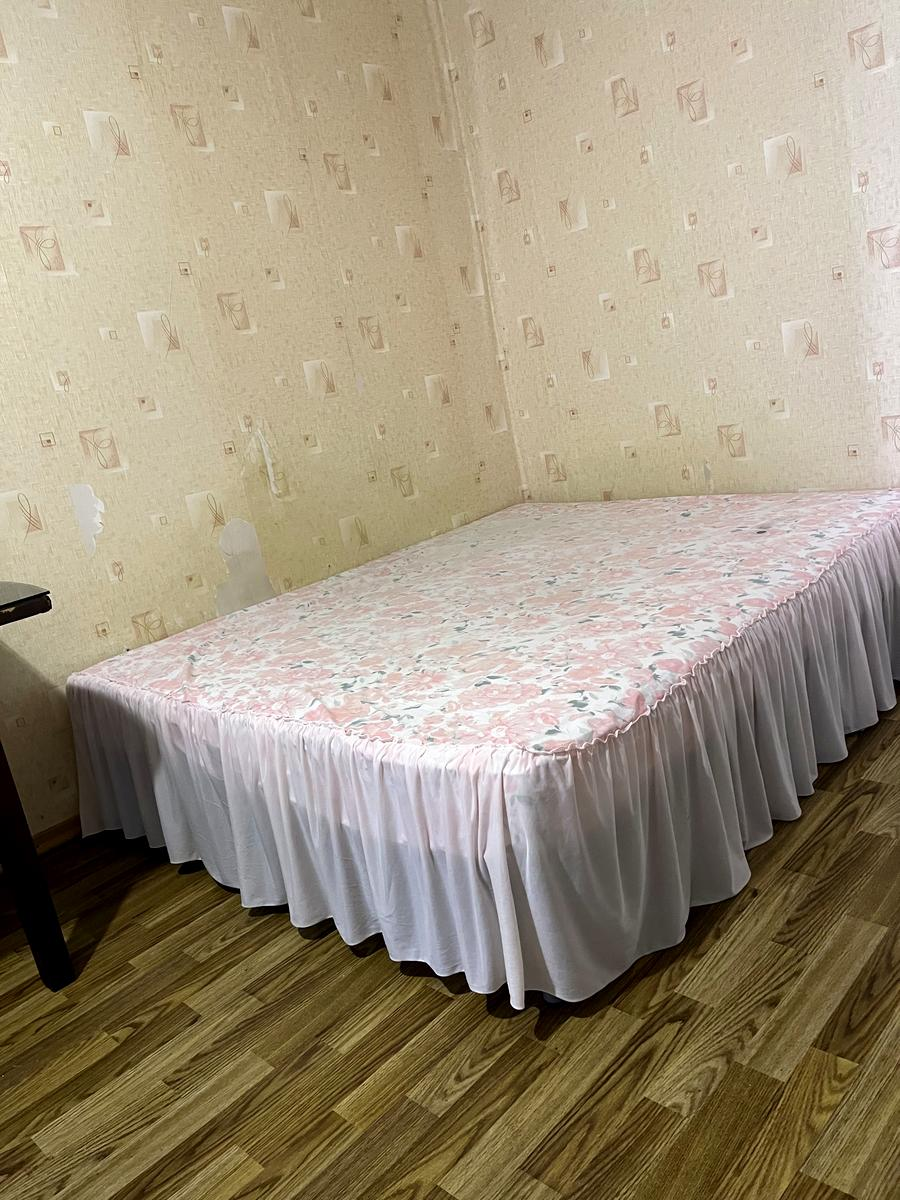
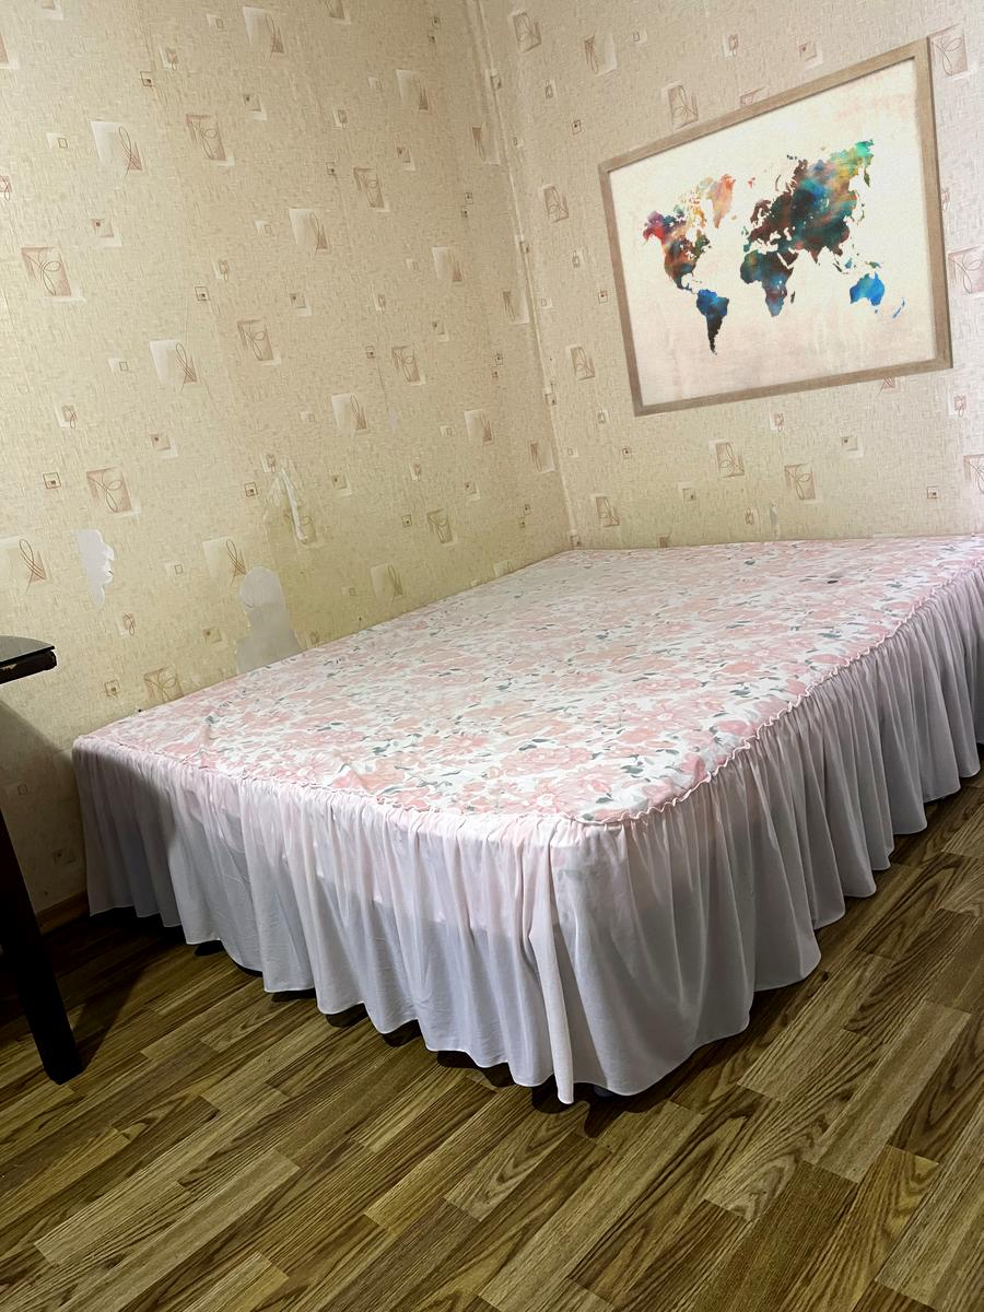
+ wall art [597,36,954,419]
